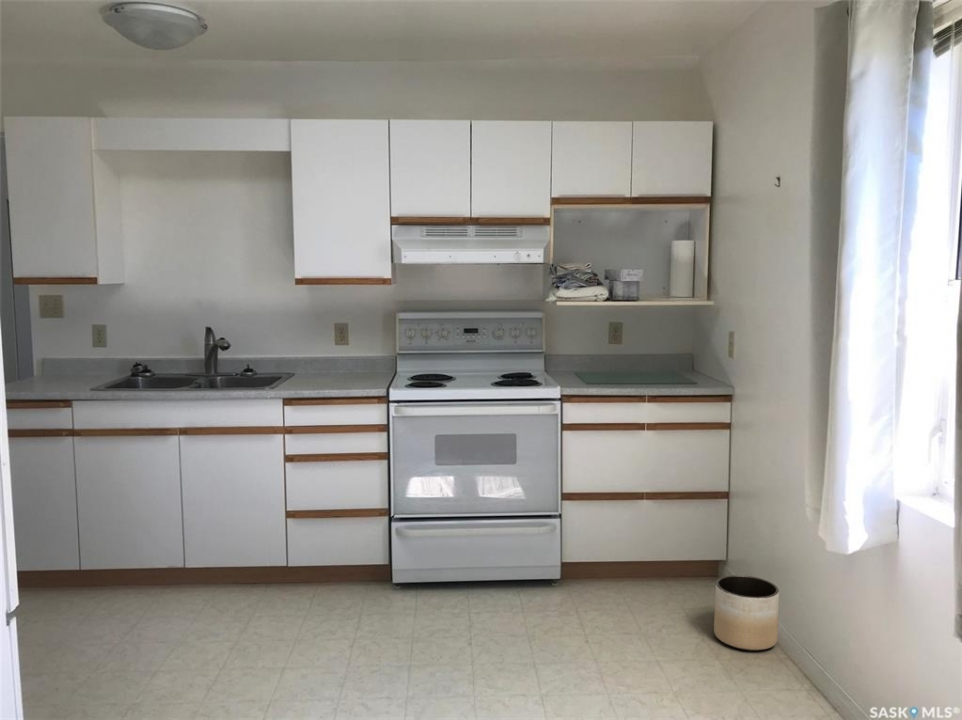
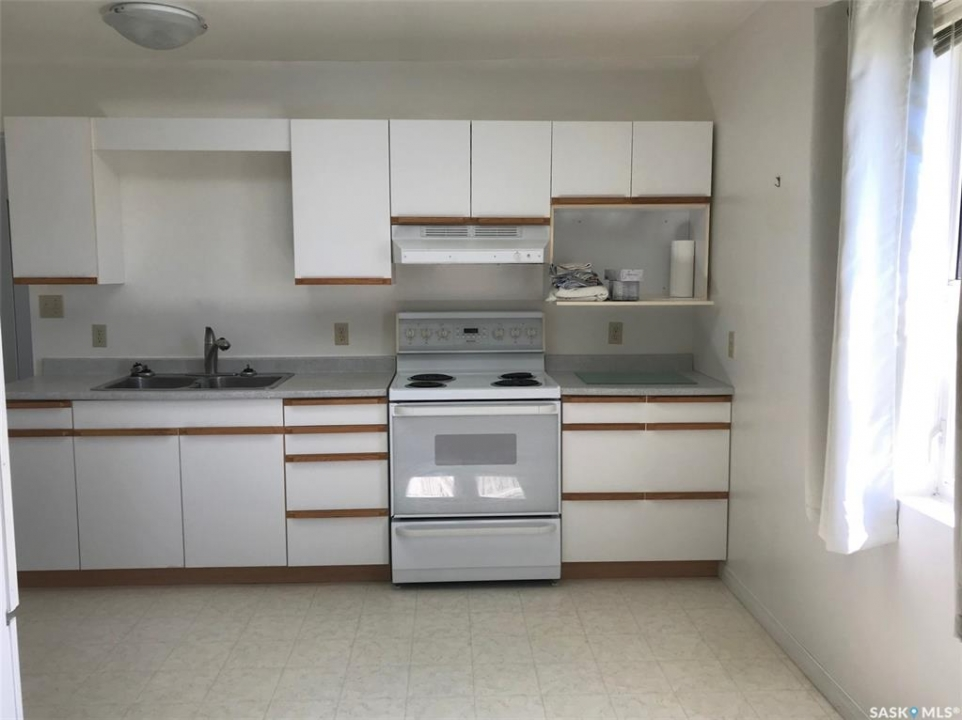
- planter [713,574,780,652]
